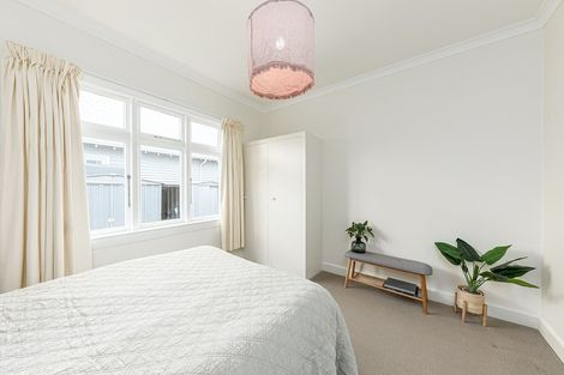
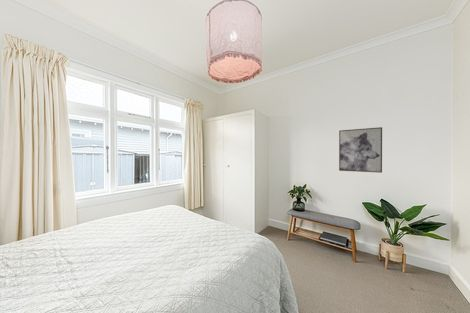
+ wall art [338,126,383,174]
